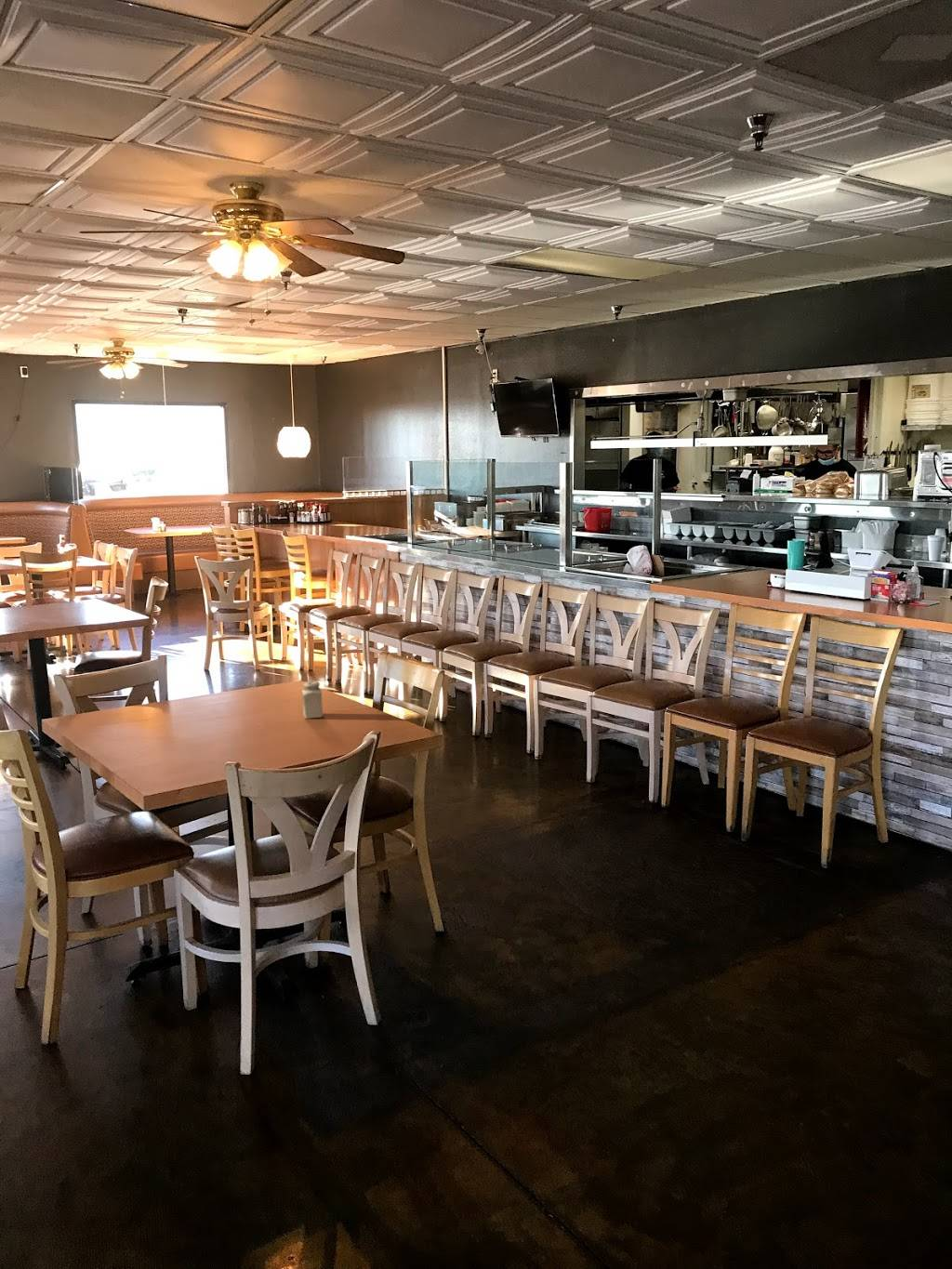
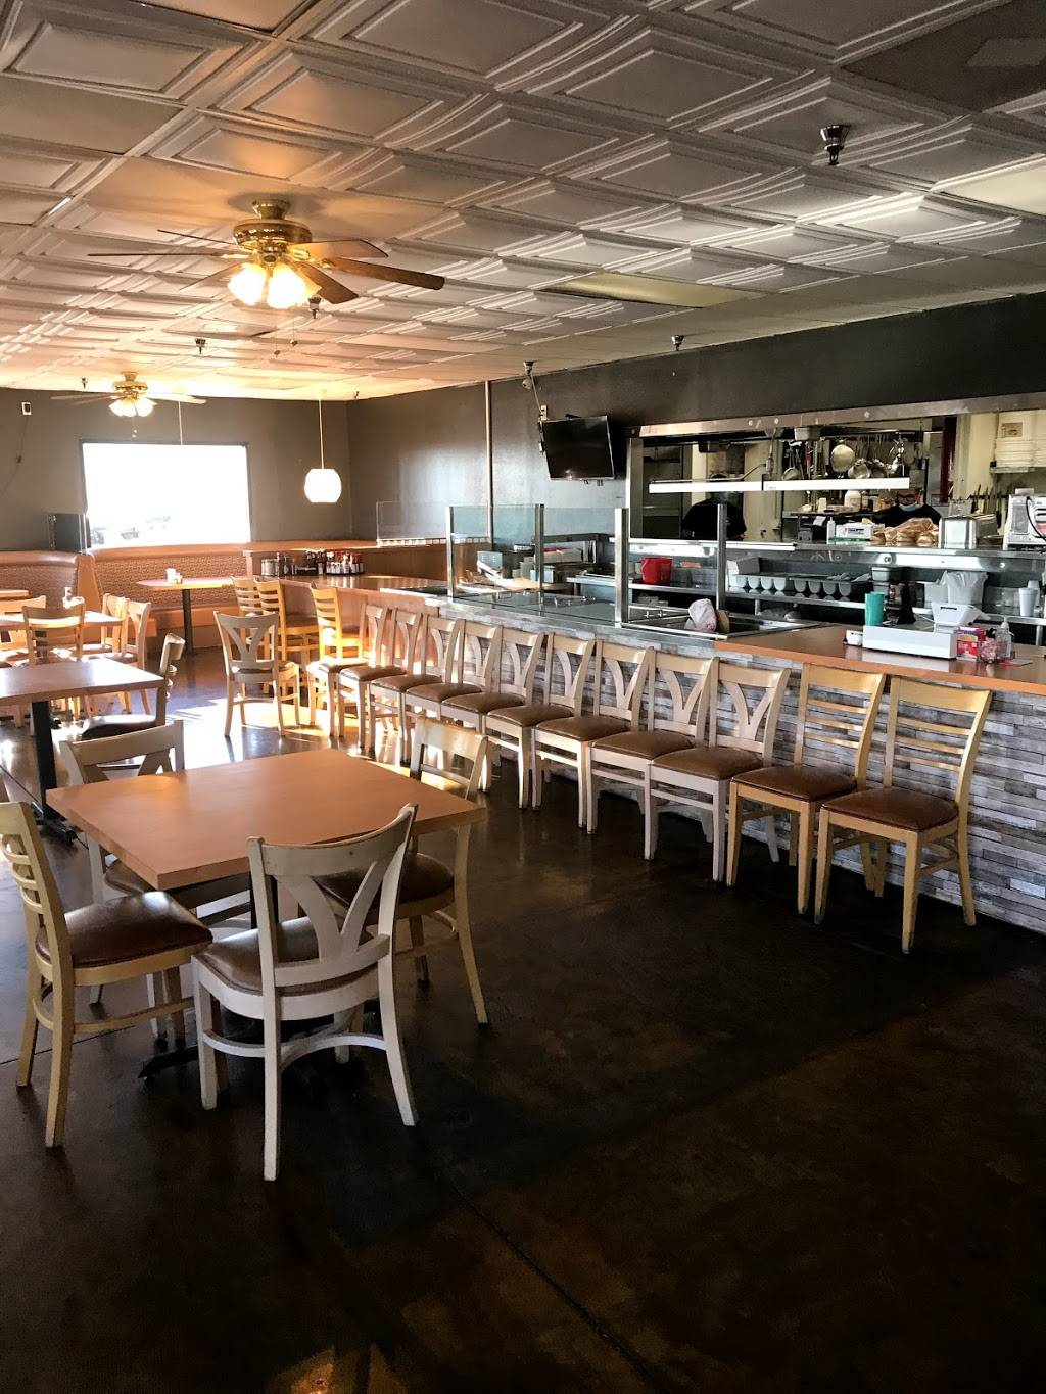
- salt shaker [301,681,324,720]
